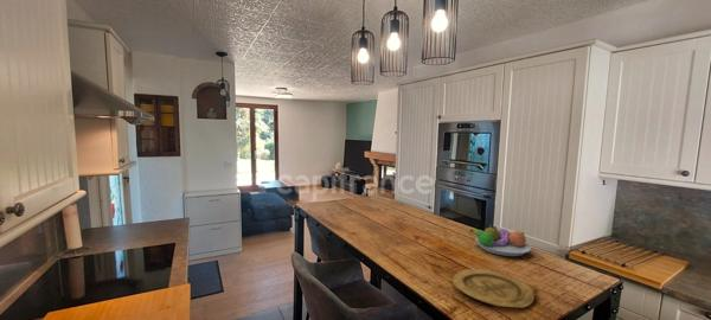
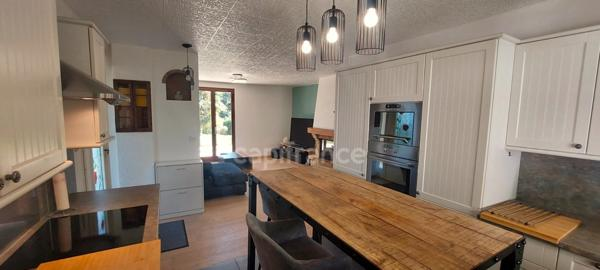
- fruit bowl [469,223,532,257]
- plate [451,268,536,309]
